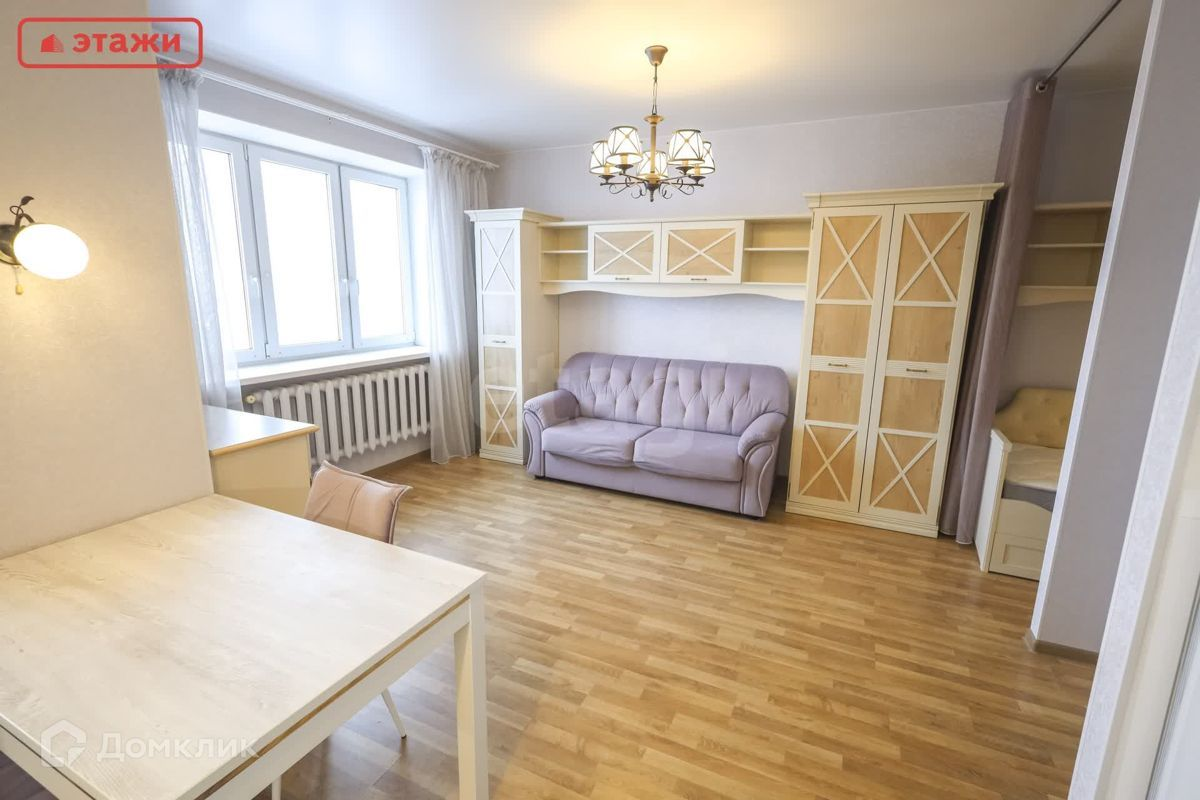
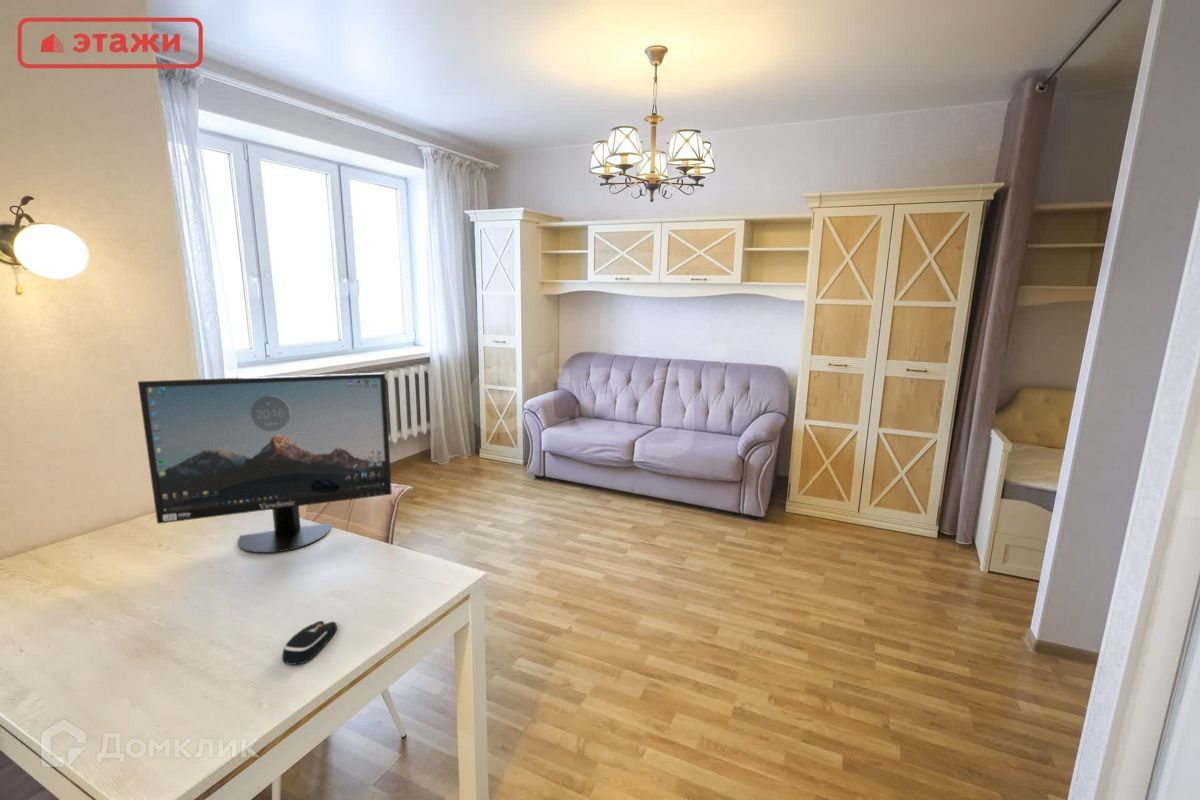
+ computer mouse [281,620,338,666]
+ monitor [137,372,393,554]
